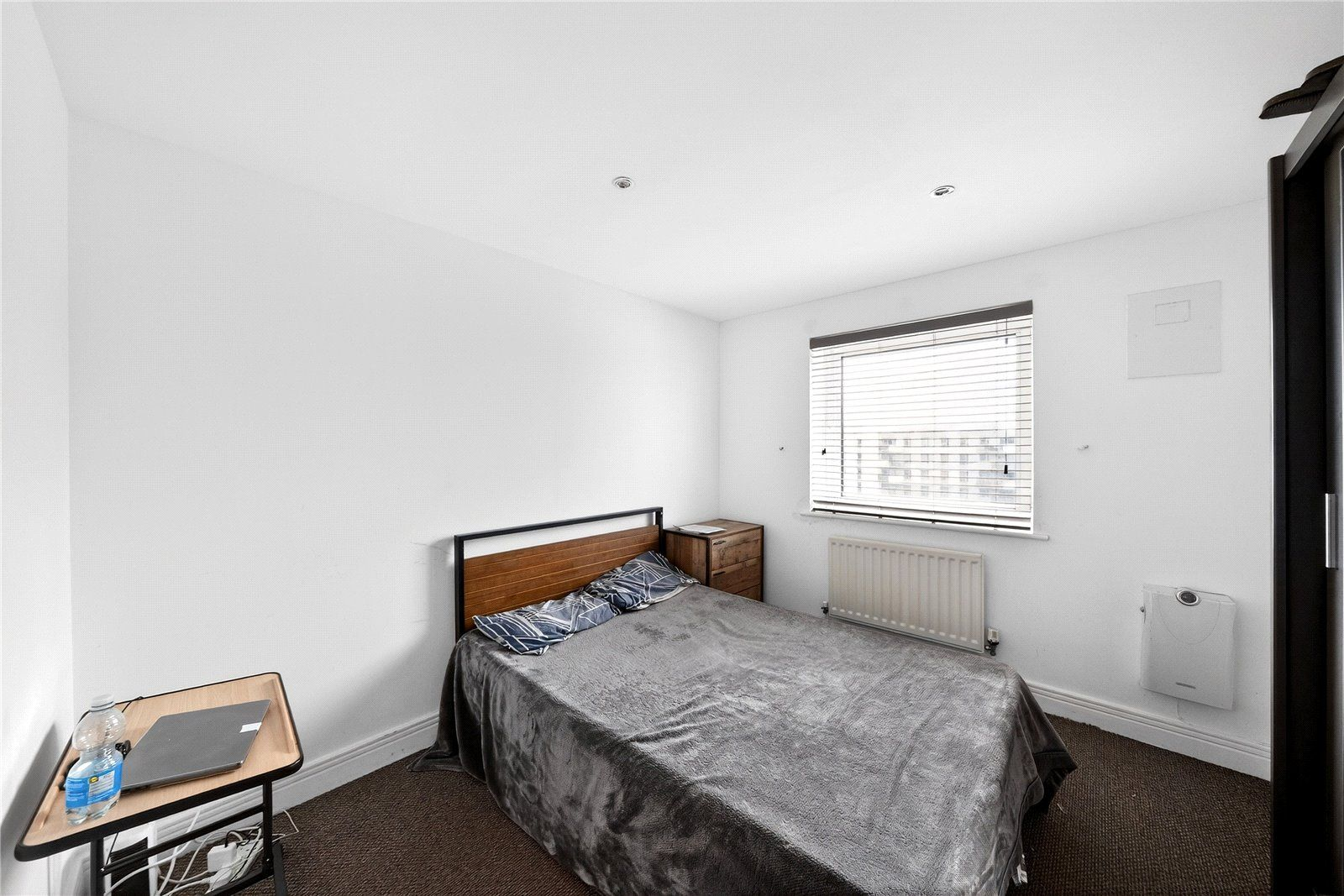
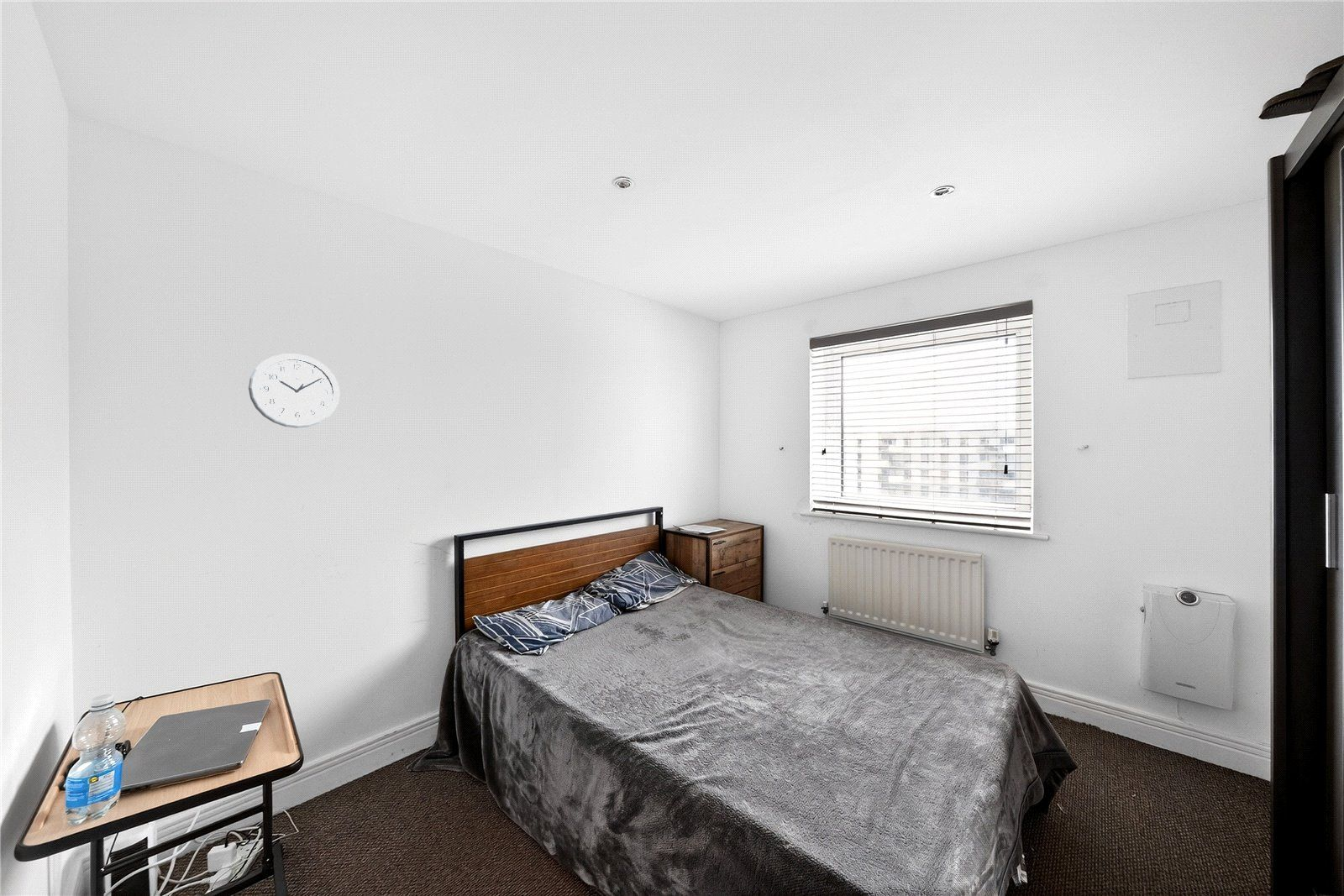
+ wall clock [248,353,340,429]
